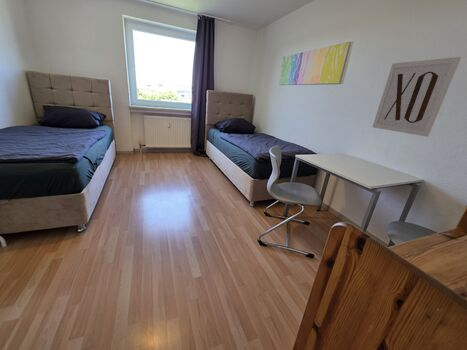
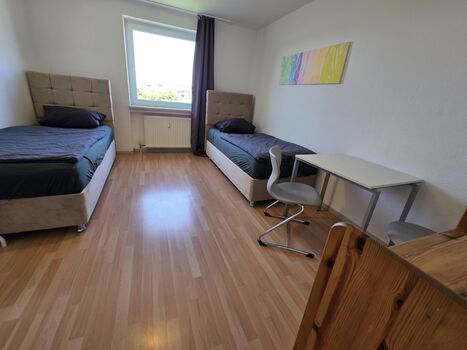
- wall art [372,56,462,138]
